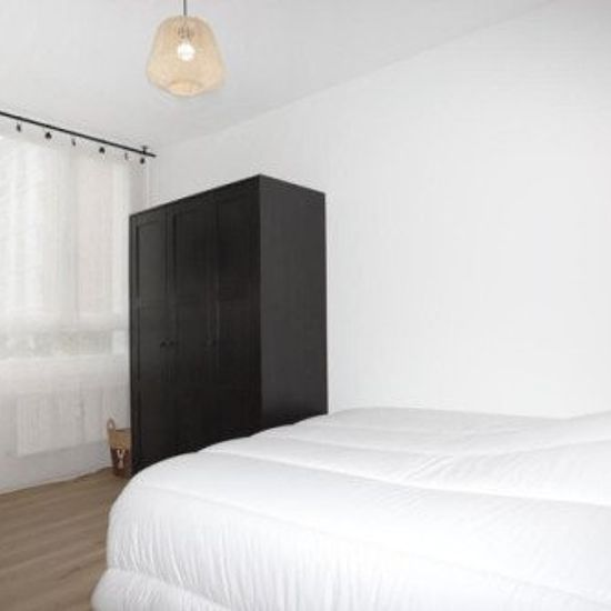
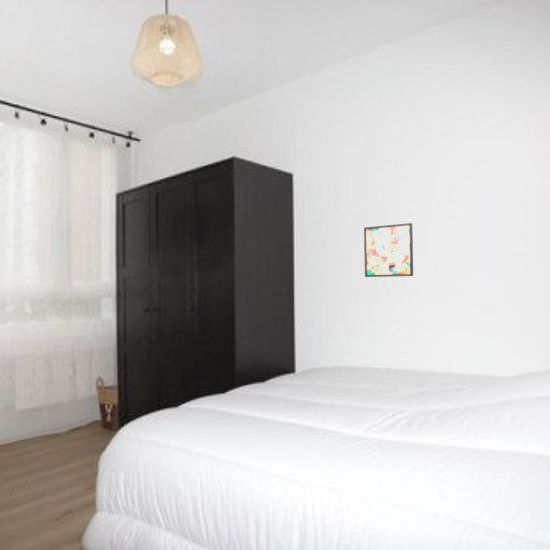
+ wall art [363,222,414,278]
